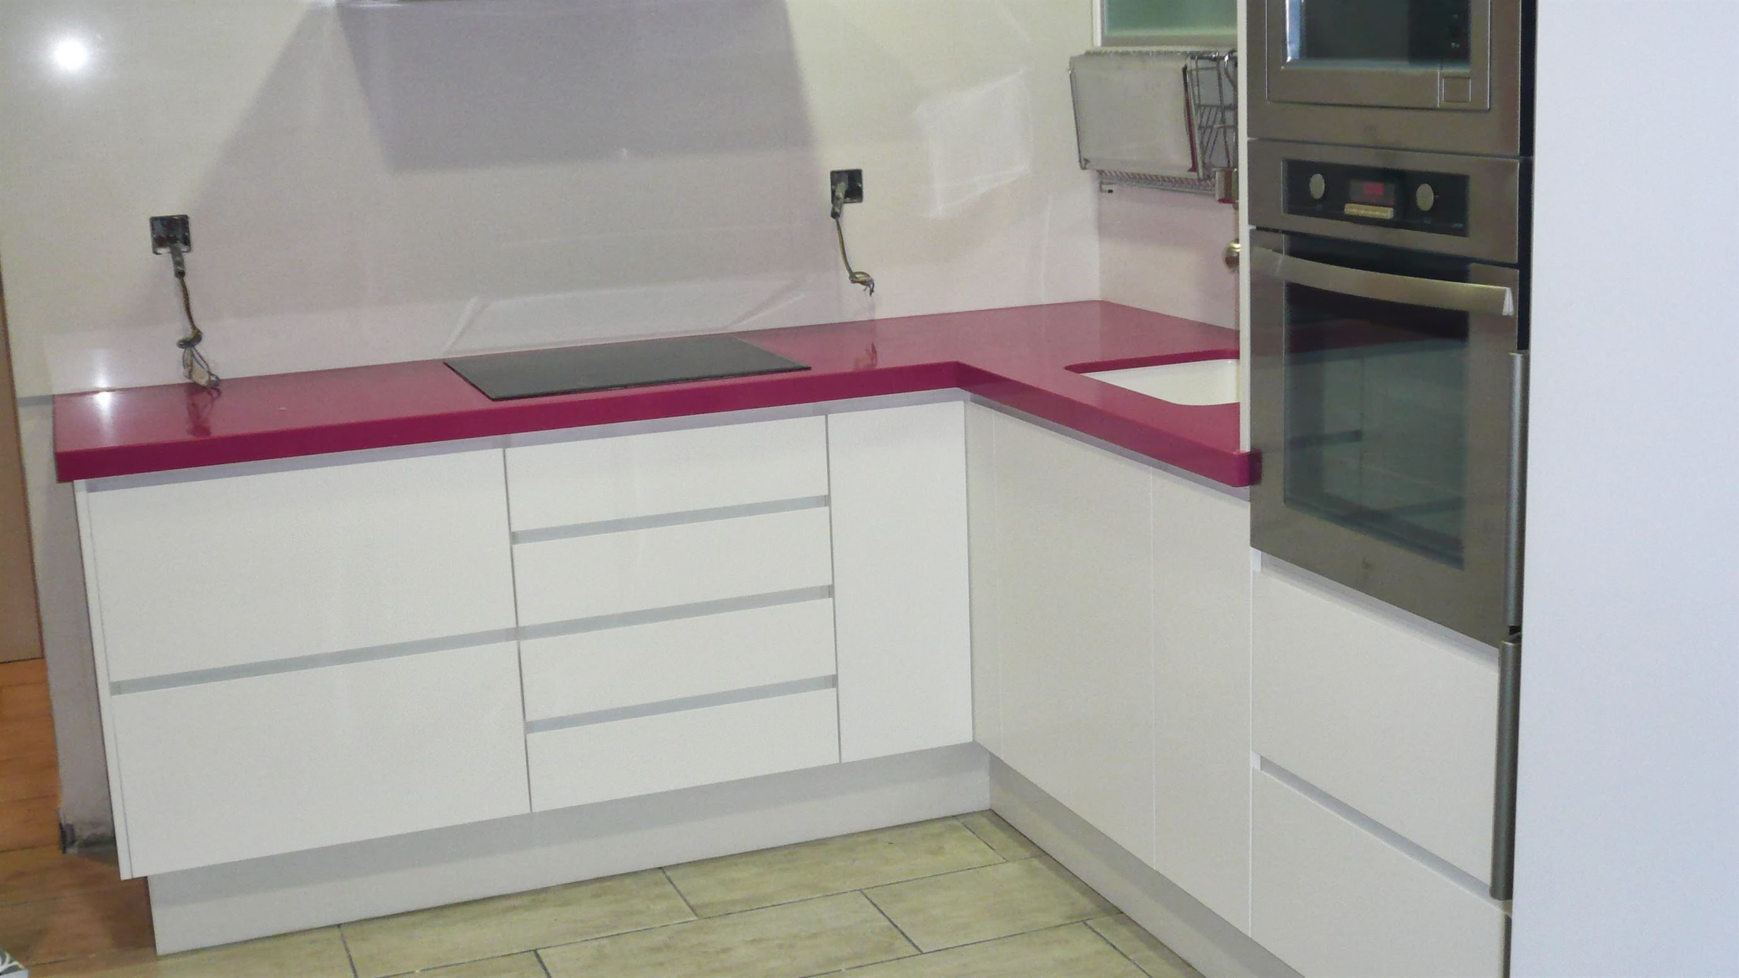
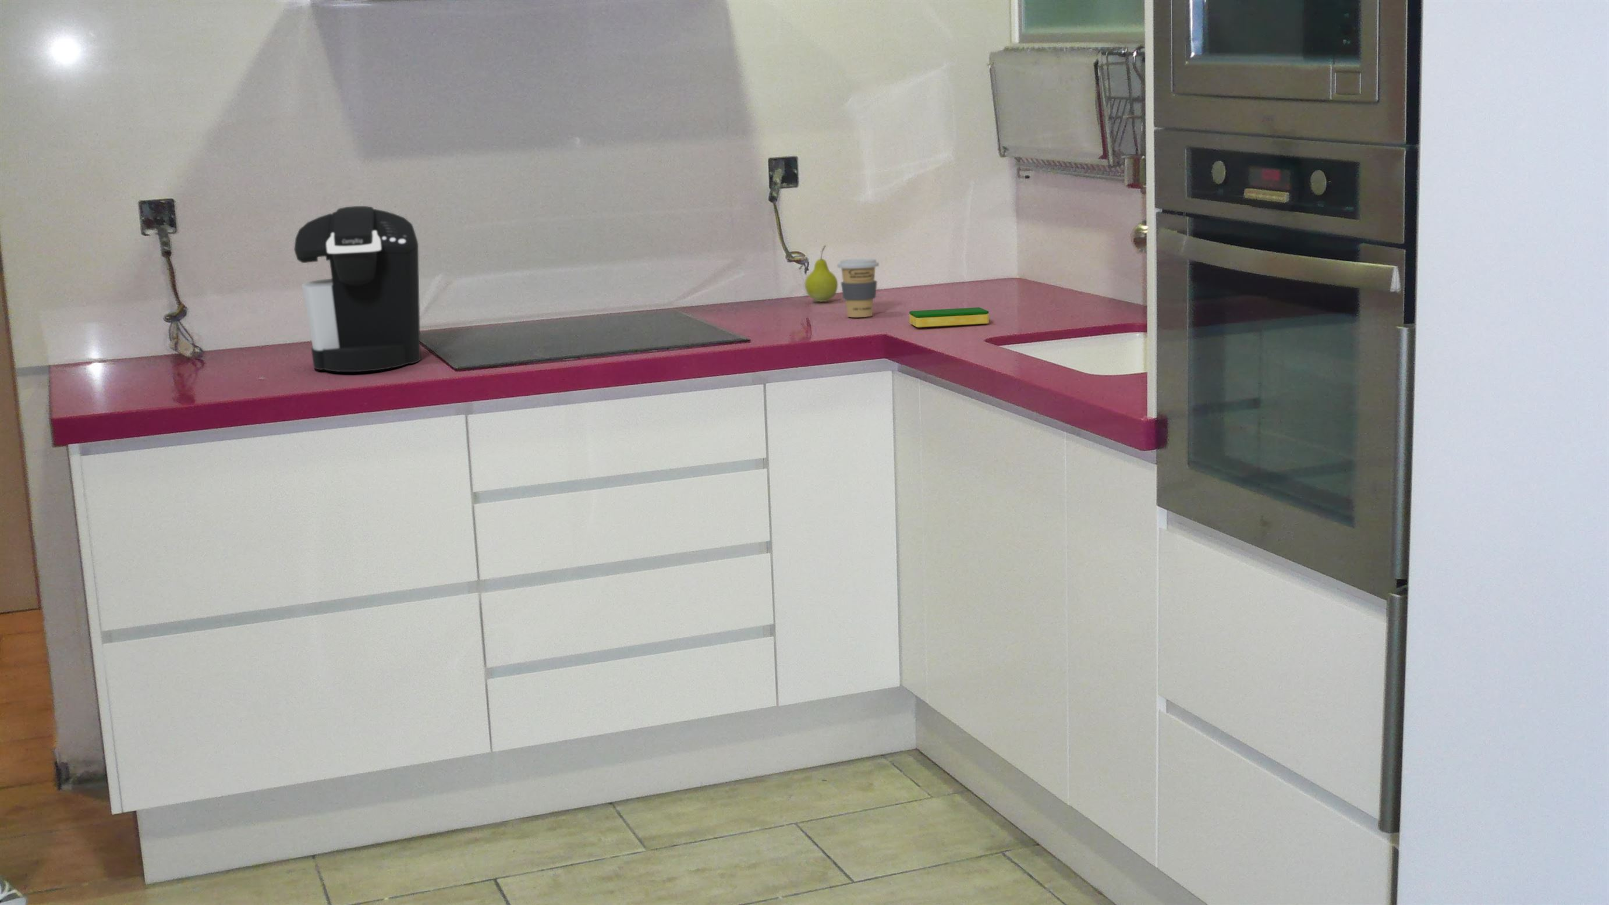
+ coffee maker [293,206,421,372]
+ fruit [804,244,839,303]
+ dish sponge [908,307,990,328]
+ coffee cup [837,257,880,318]
